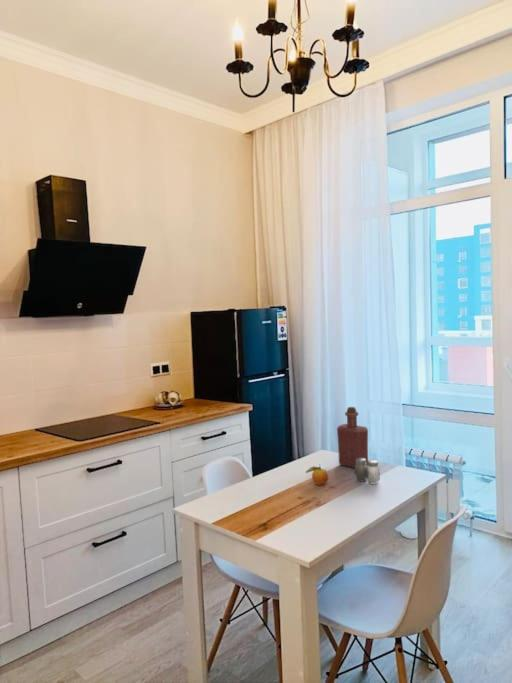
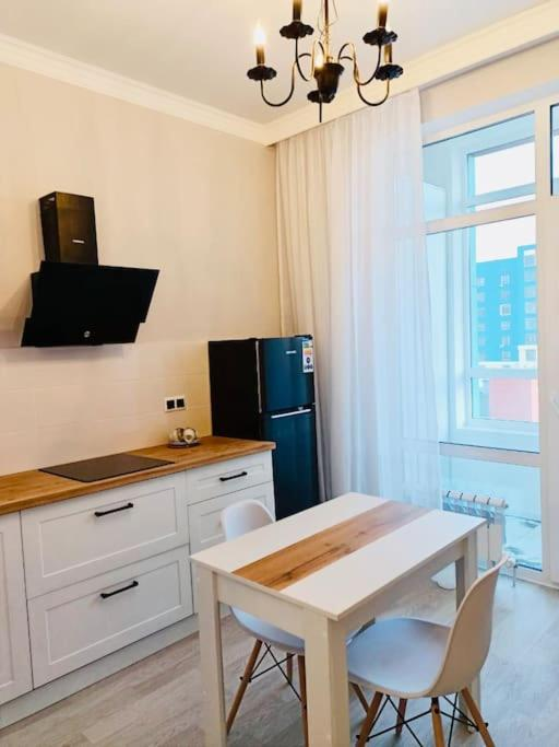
- bottle [336,406,369,469]
- salt and pepper shaker [354,458,381,485]
- fruit [305,465,329,486]
